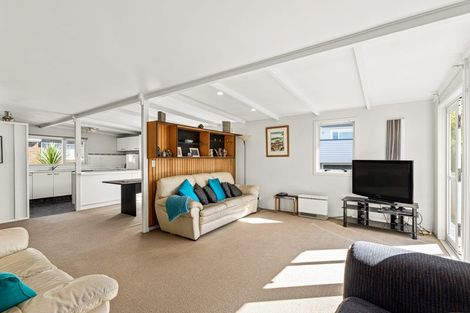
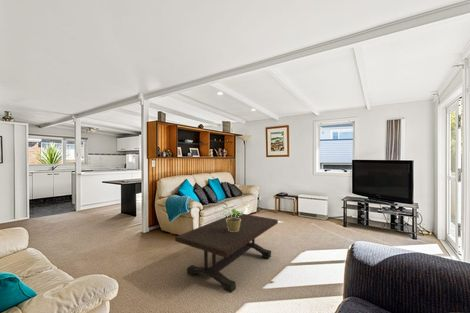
+ coffee table [174,212,279,294]
+ potted plant [220,206,244,232]
